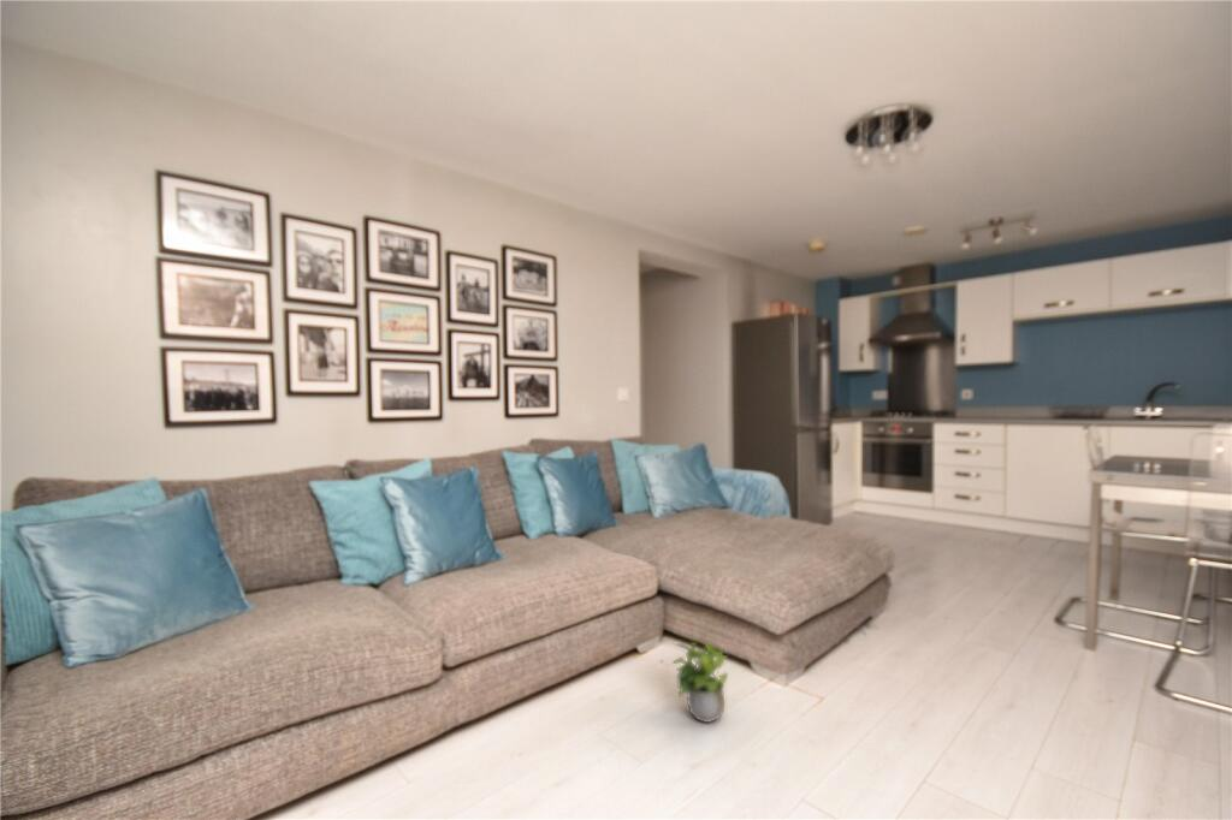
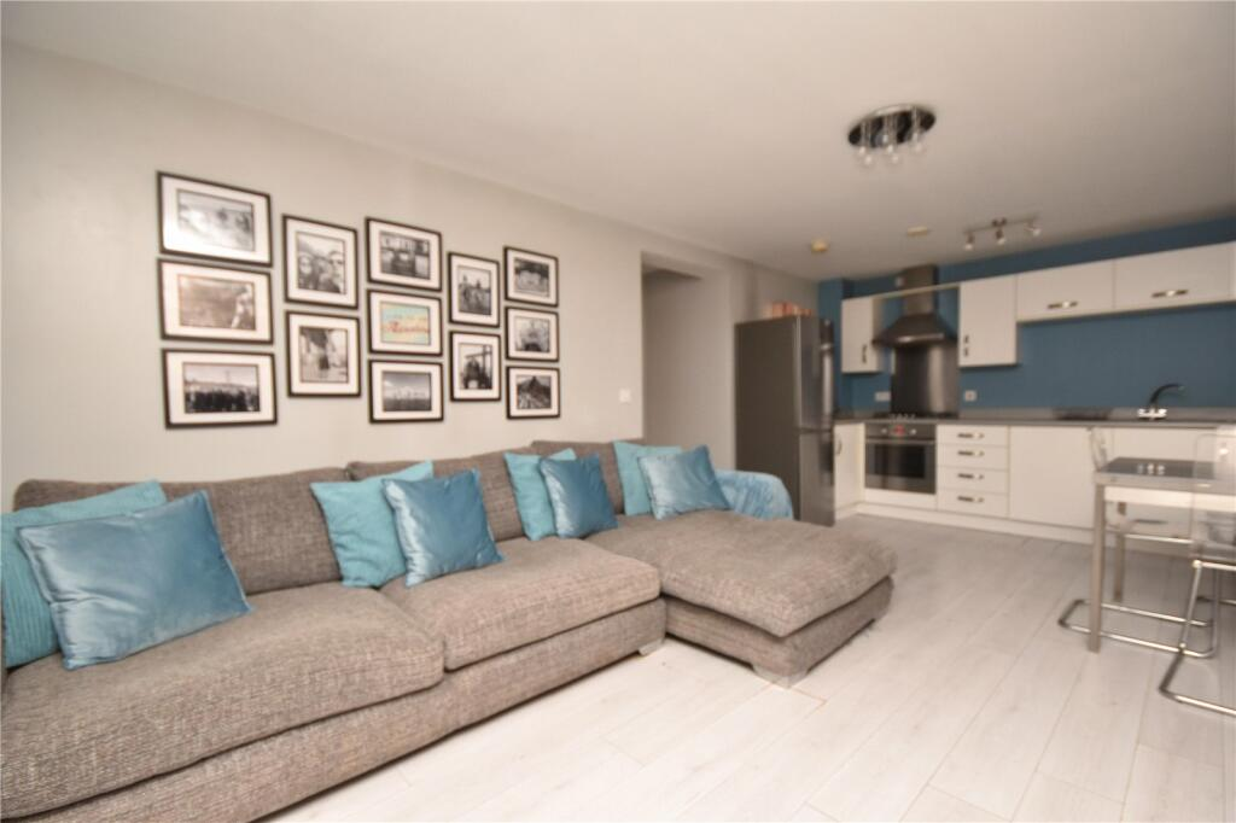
- potted plant [670,640,729,724]
